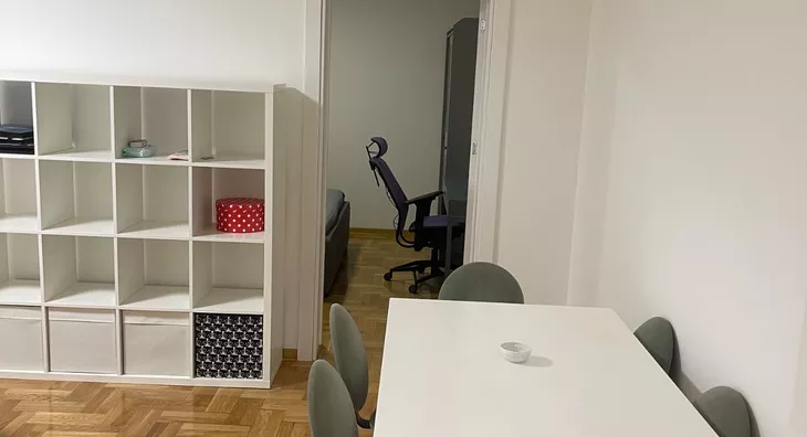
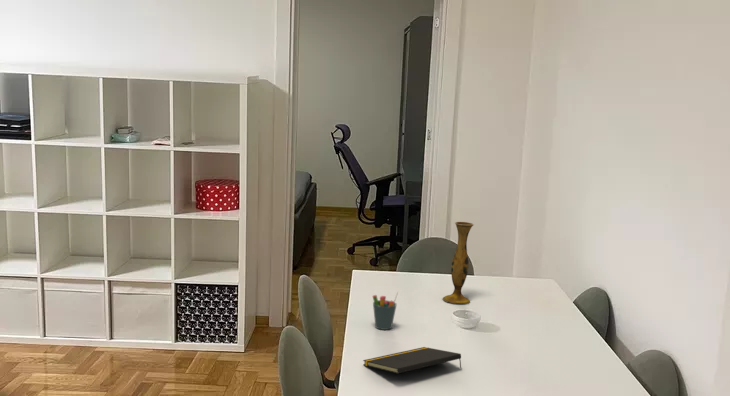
+ pen holder [372,291,399,331]
+ vase [442,221,475,305]
+ notepad [362,346,462,375]
